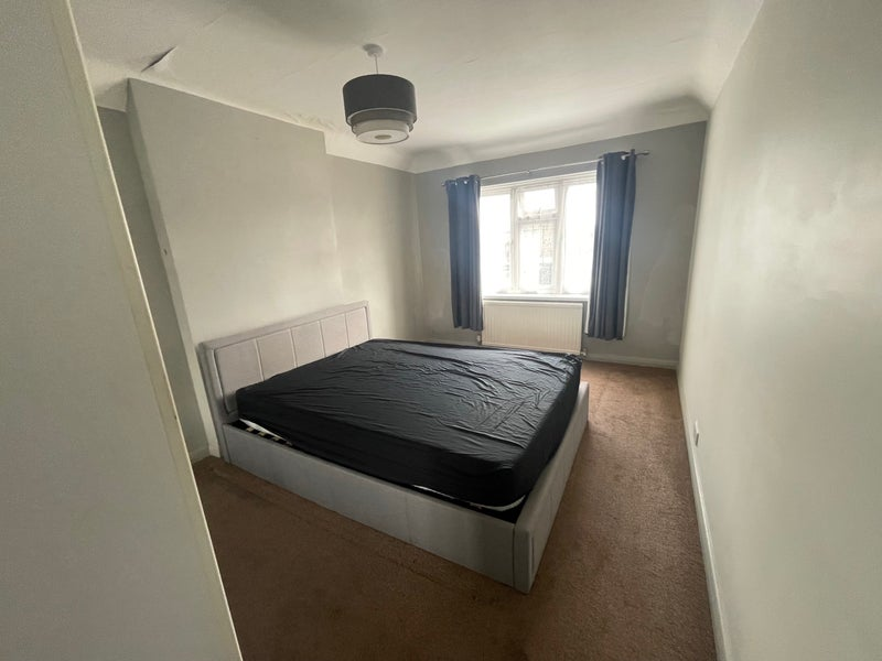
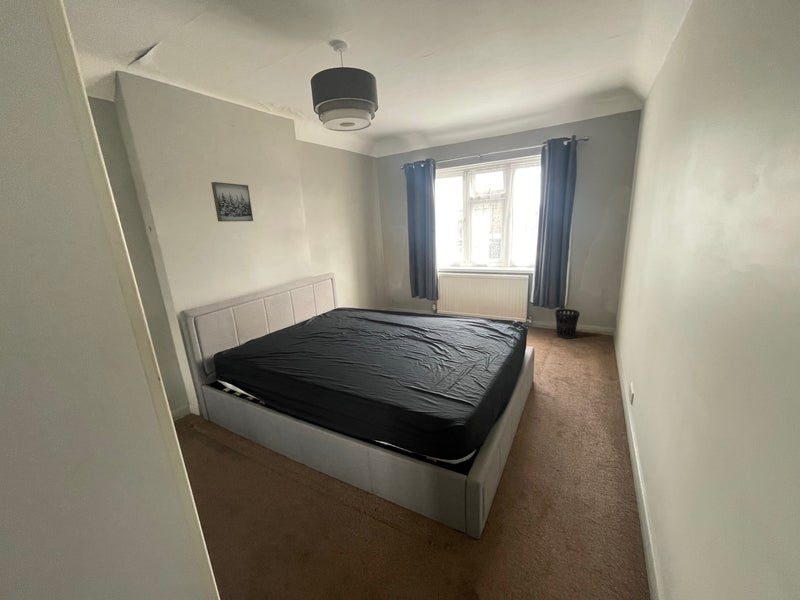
+ wastebasket [554,308,581,340]
+ wall art [210,181,254,223]
